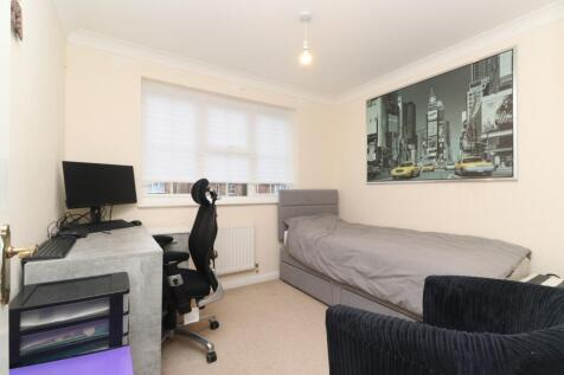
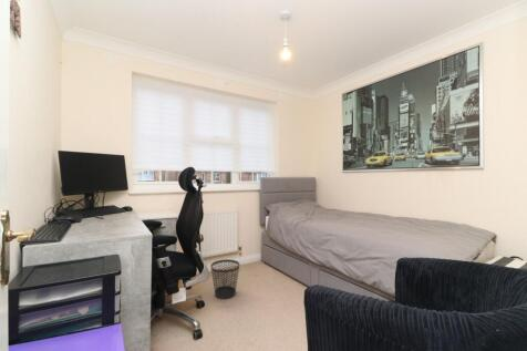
+ wastebasket [209,258,240,300]
